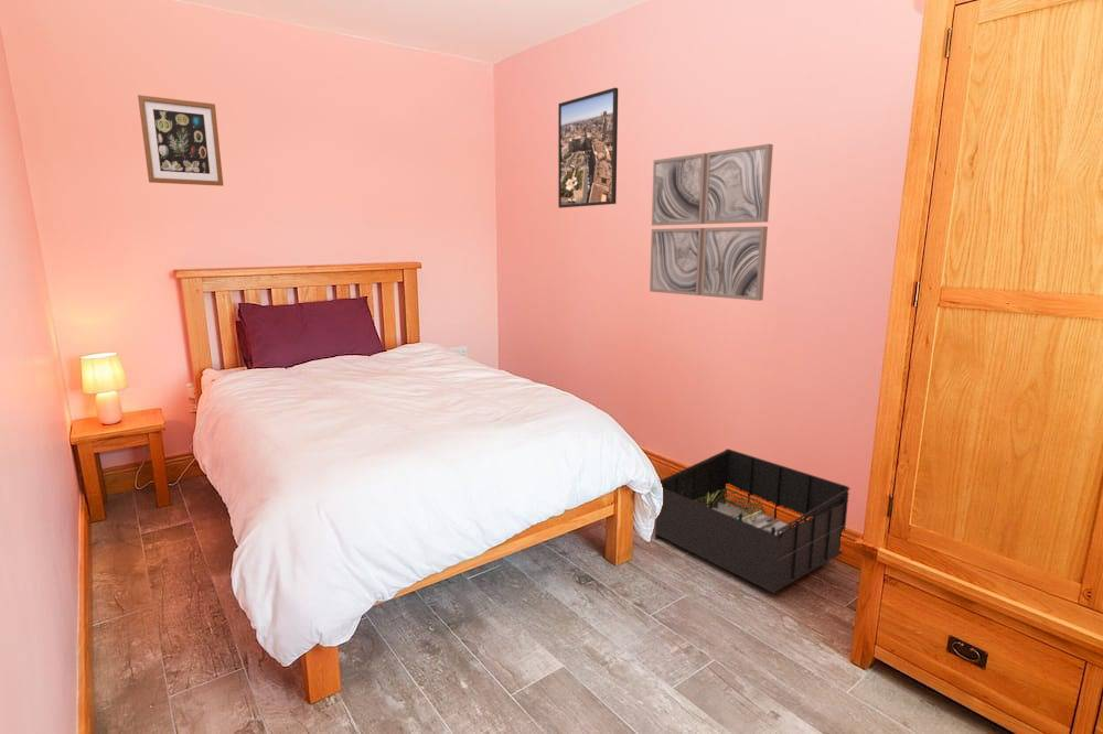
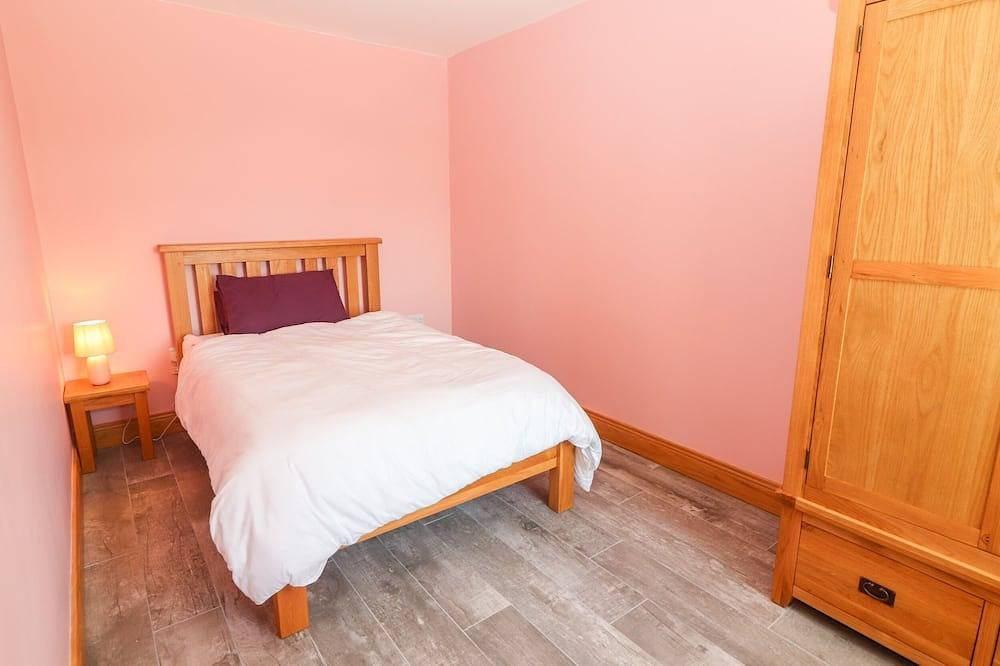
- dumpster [654,447,852,594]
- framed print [557,86,619,209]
- wall art [649,143,774,302]
- wall art [137,94,224,187]
